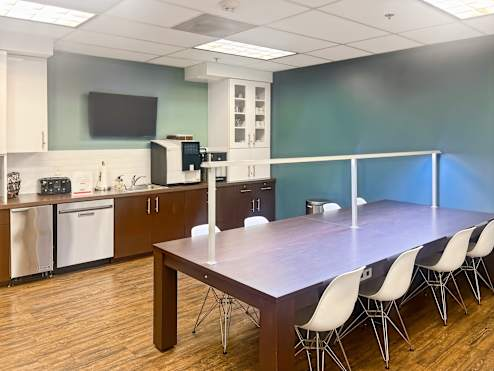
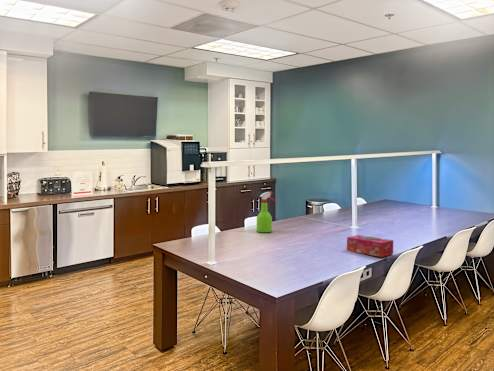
+ spray bottle [256,191,276,233]
+ tissue box [346,234,394,258]
